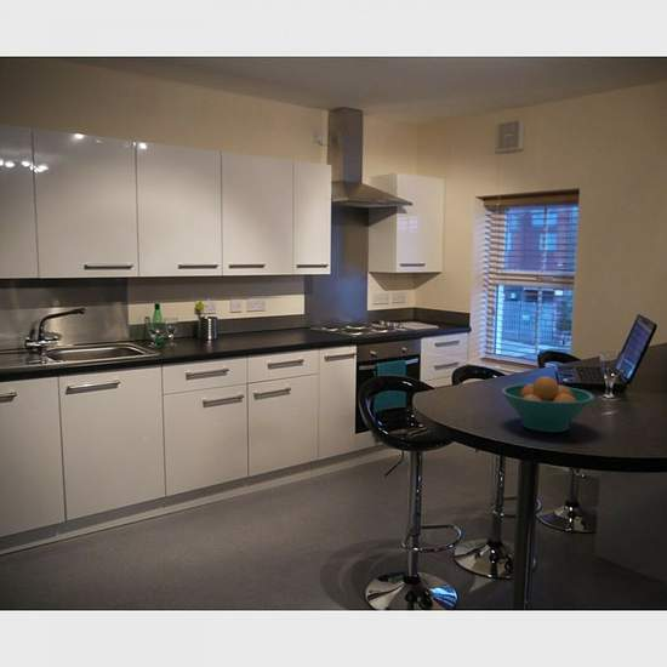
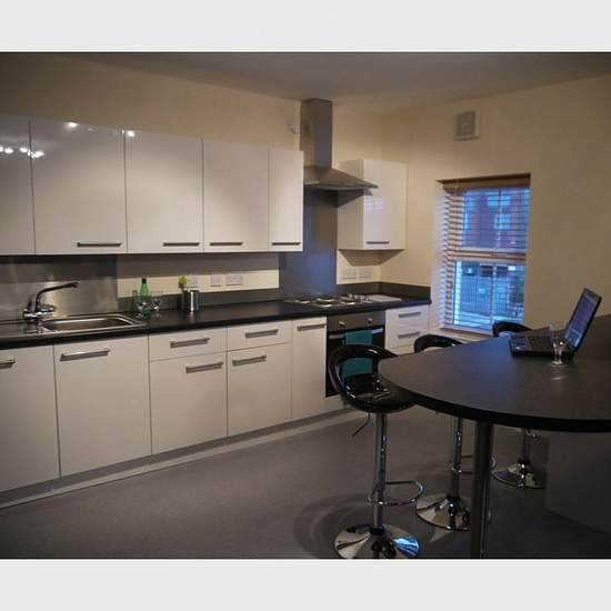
- fruit bowl [500,376,597,434]
